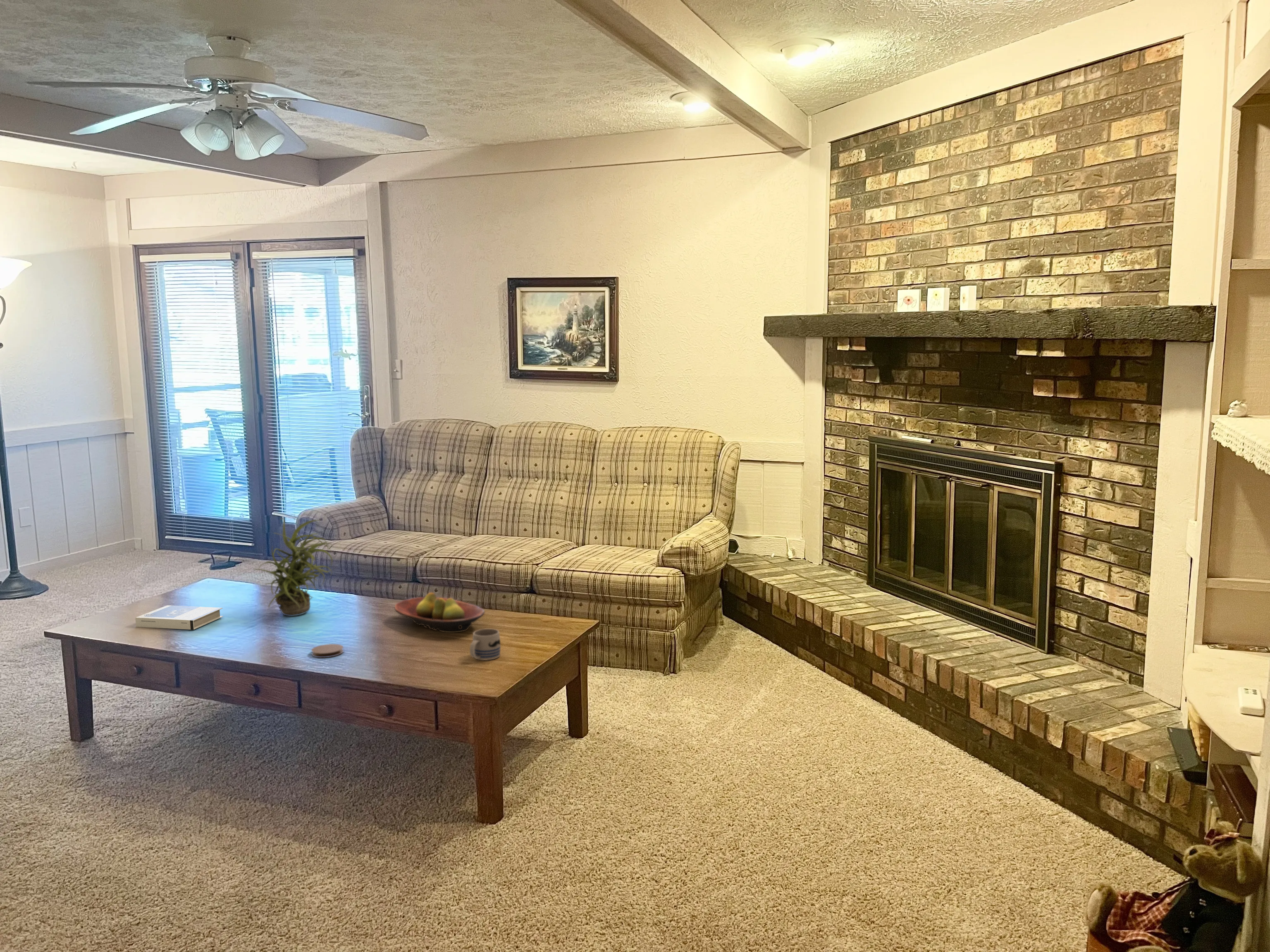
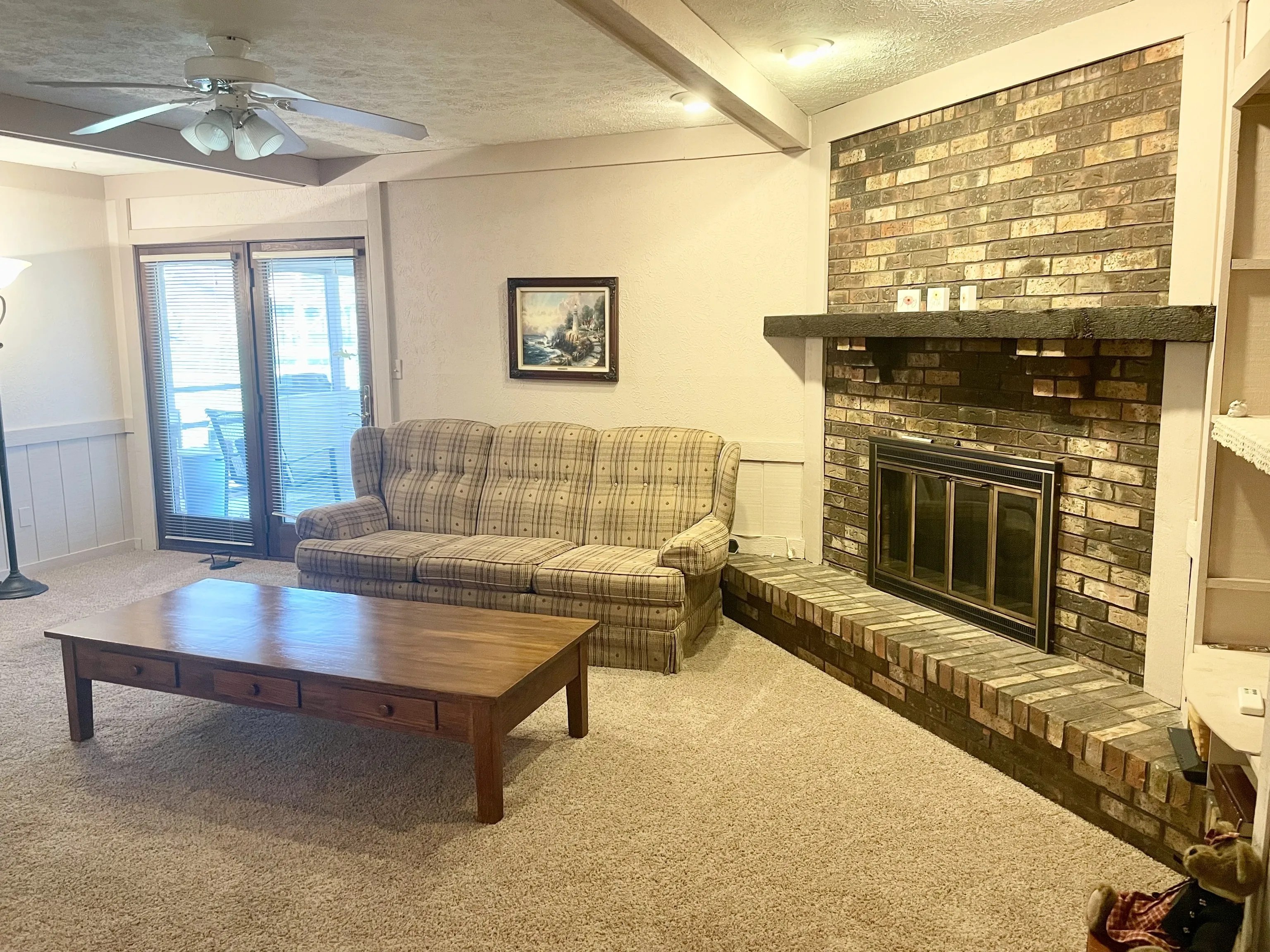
- potted plant [253,517,334,616]
- fruit bowl [394,592,485,633]
- hardback book [135,605,224,630]
- coaster [311,643,344,658]
- mug [469,628,501,661]
